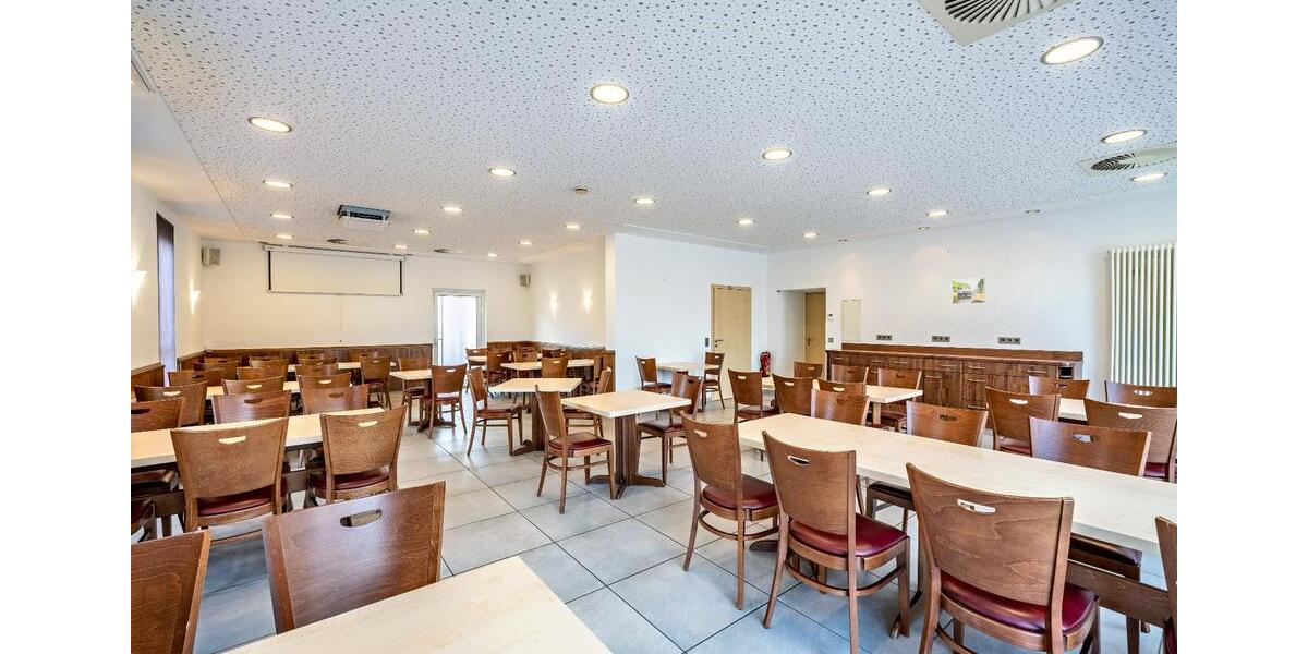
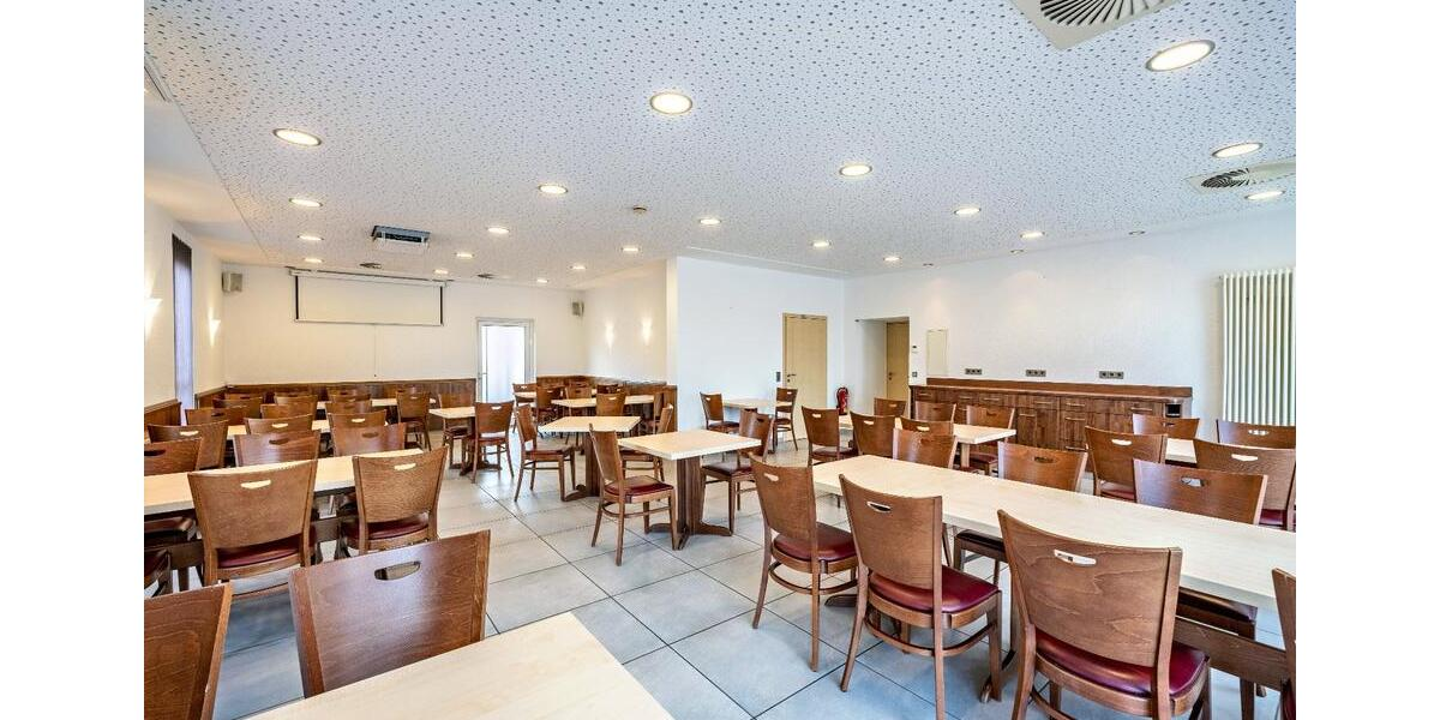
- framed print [950,277,986,305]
